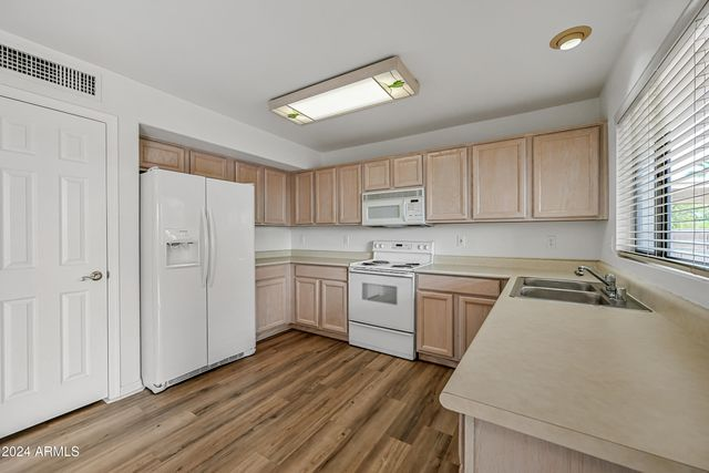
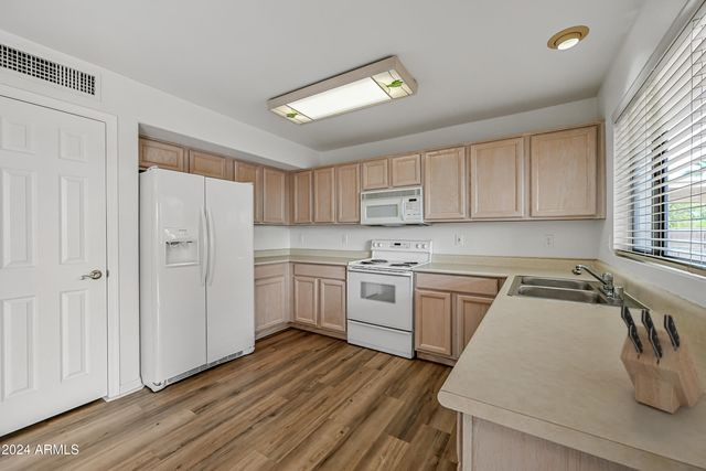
+ knife block [619,304,706,415]
